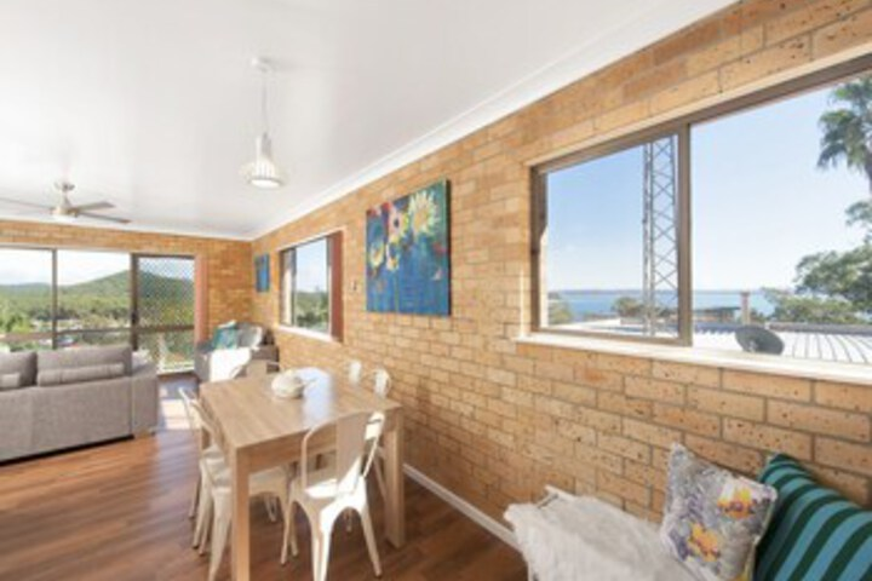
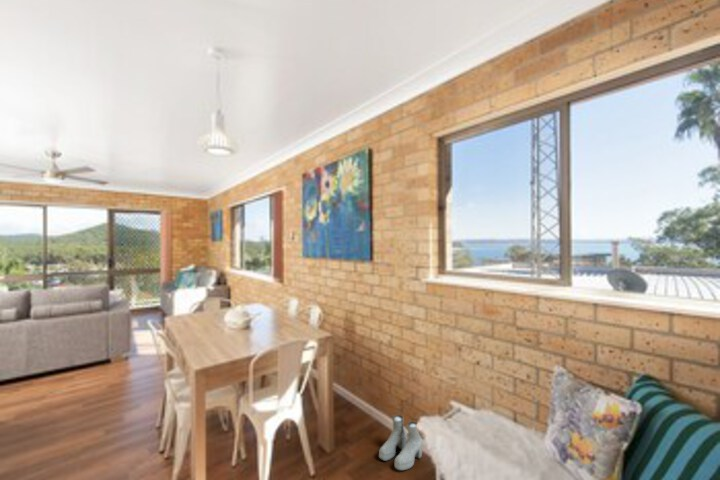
+ boots [378,414,423,471]
